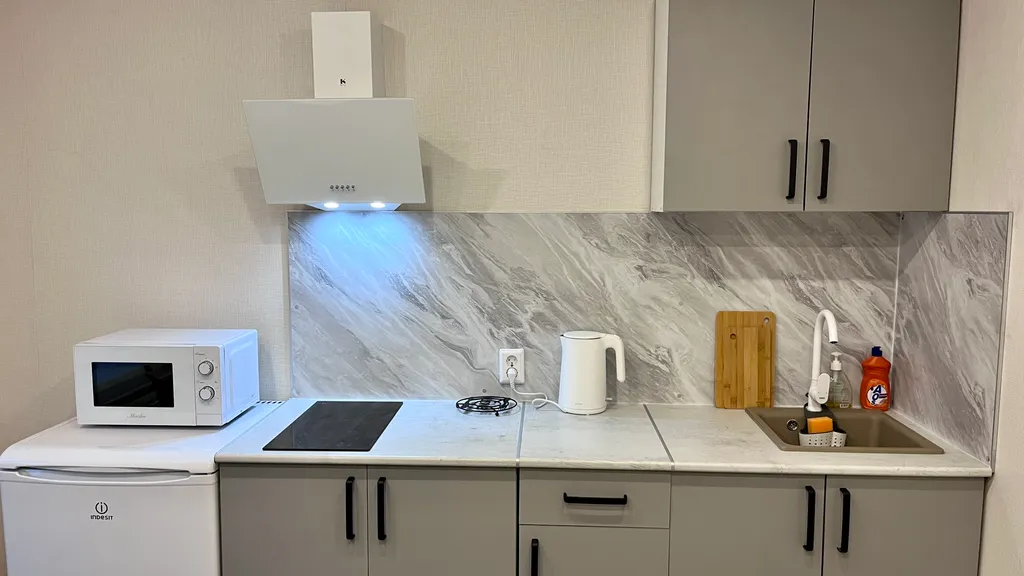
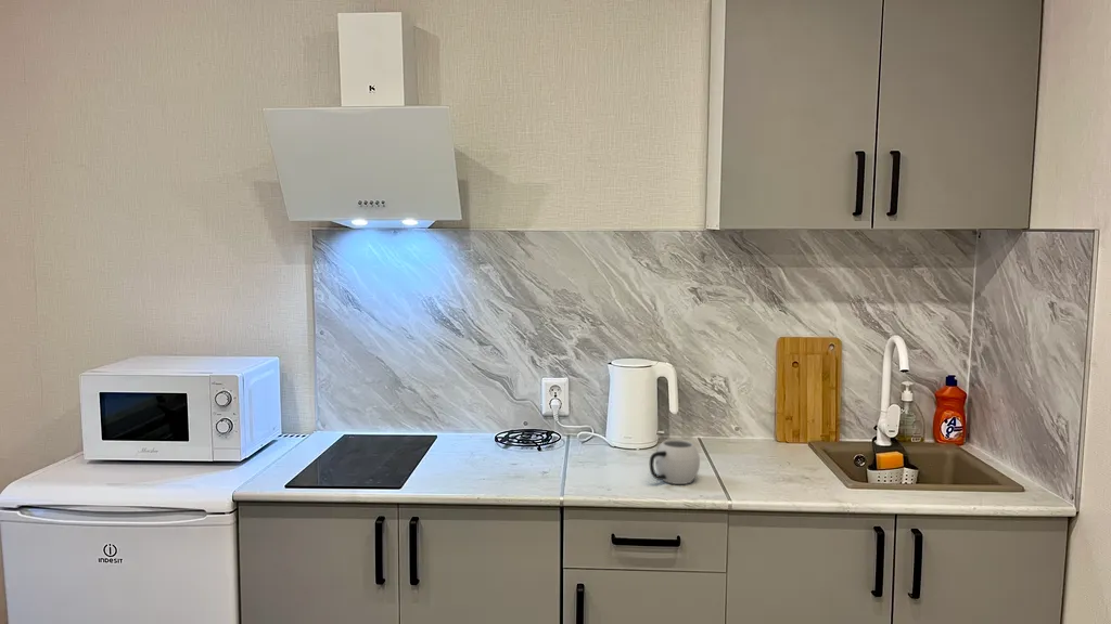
+ mug [649,439,701,485]
